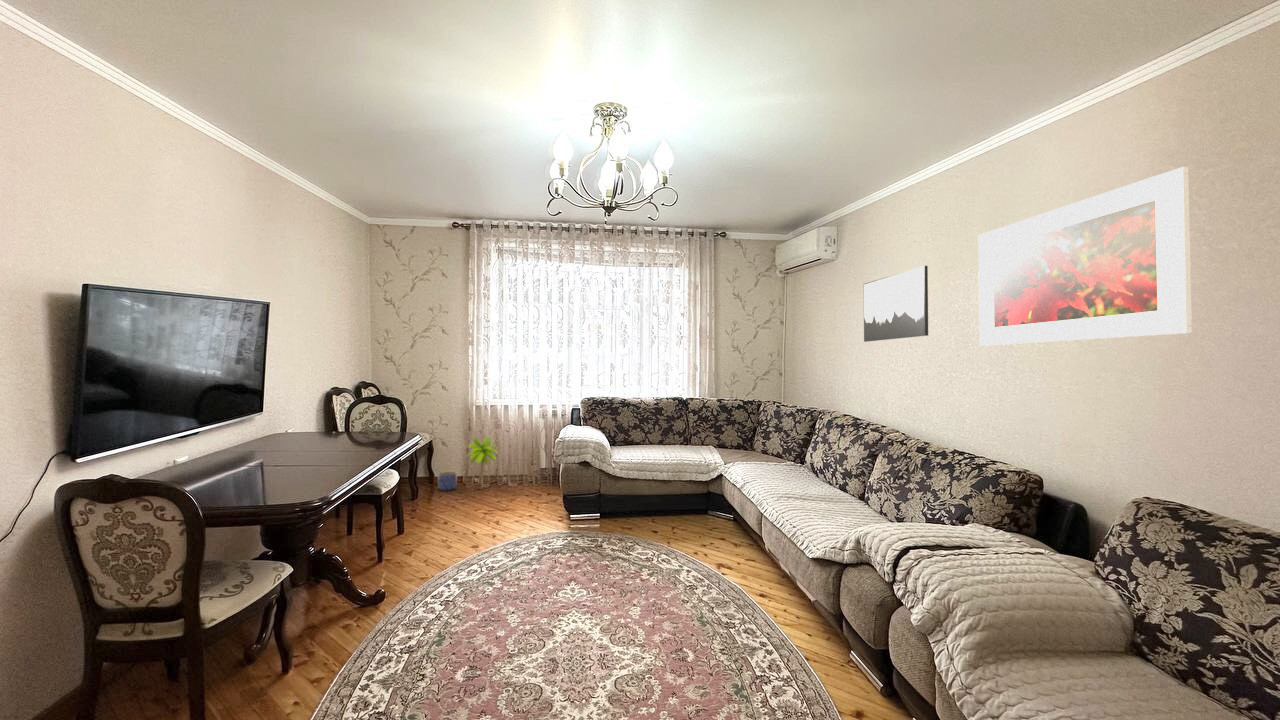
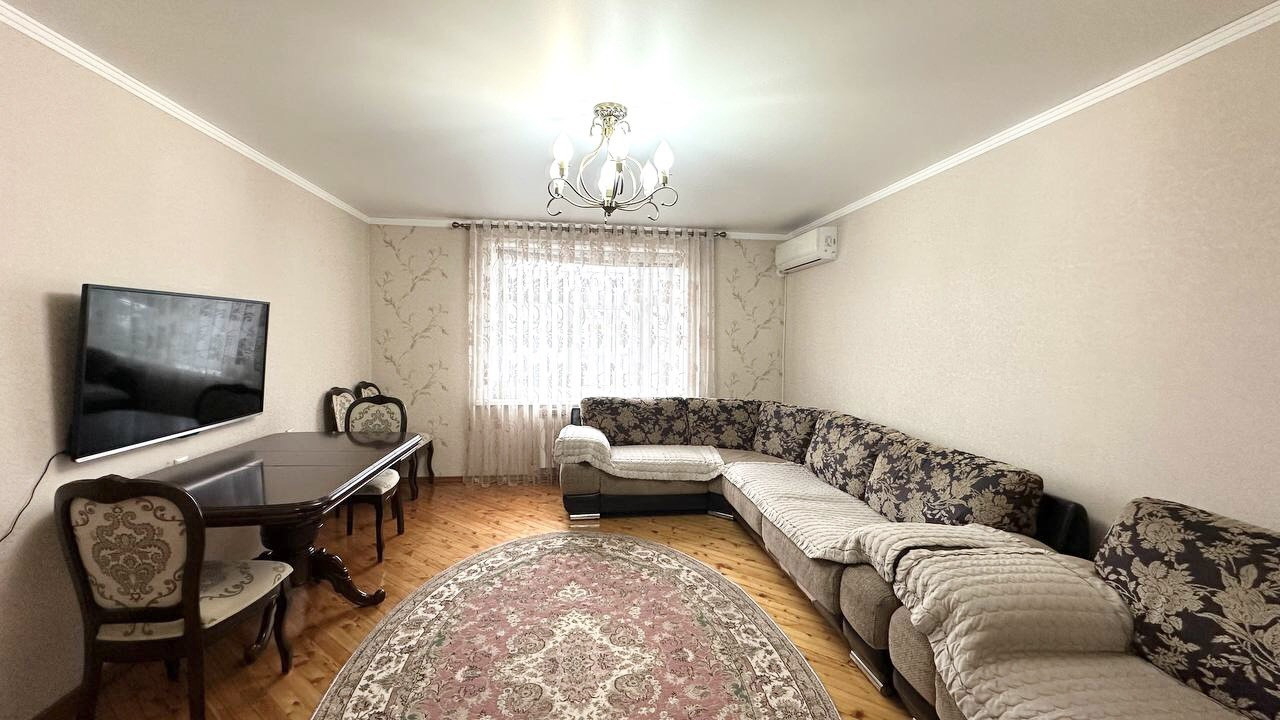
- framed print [977,166,1193,347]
- wall art [863,265,929,343]
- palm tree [466,436,500,490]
- planter [437,471,458,492]
